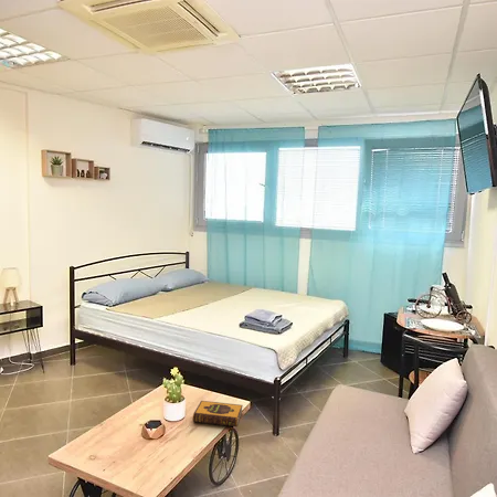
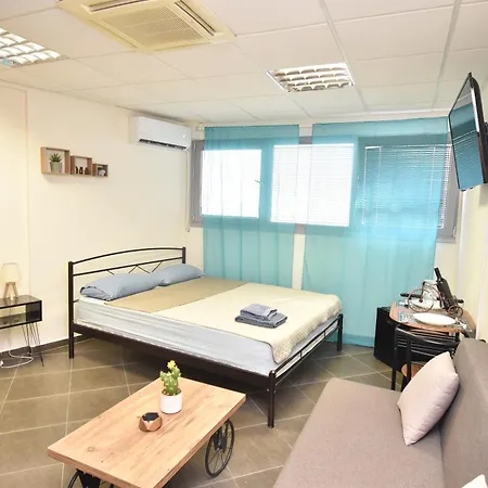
- hardback book [191,400,244,429]
